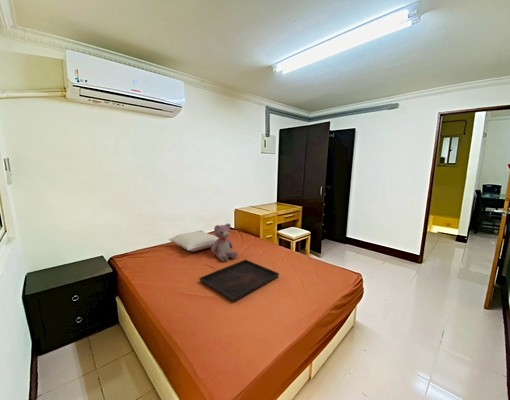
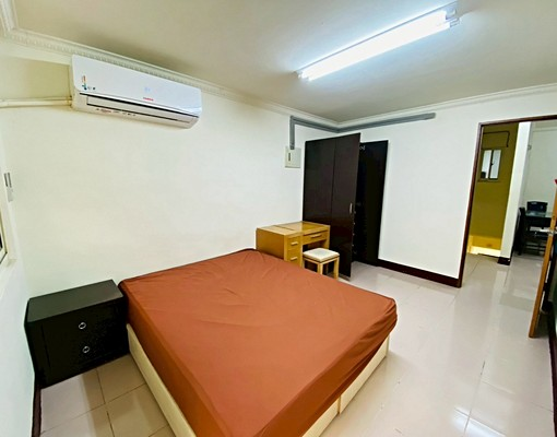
- serving tray [198,259,280,303]
- pillow [168,229,219,252]
- teddy bear [210,223,238,263]
